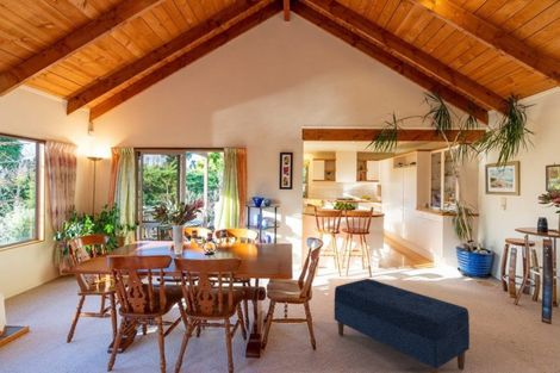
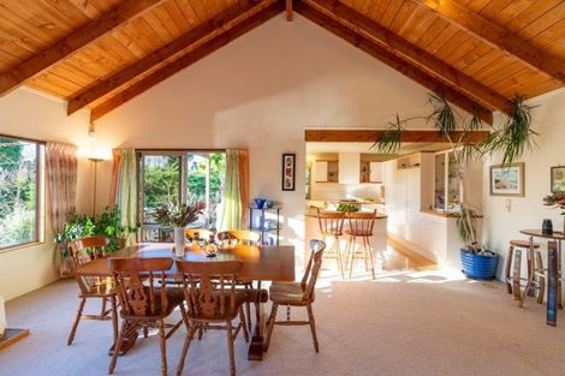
- bench [332,278,471,373]
